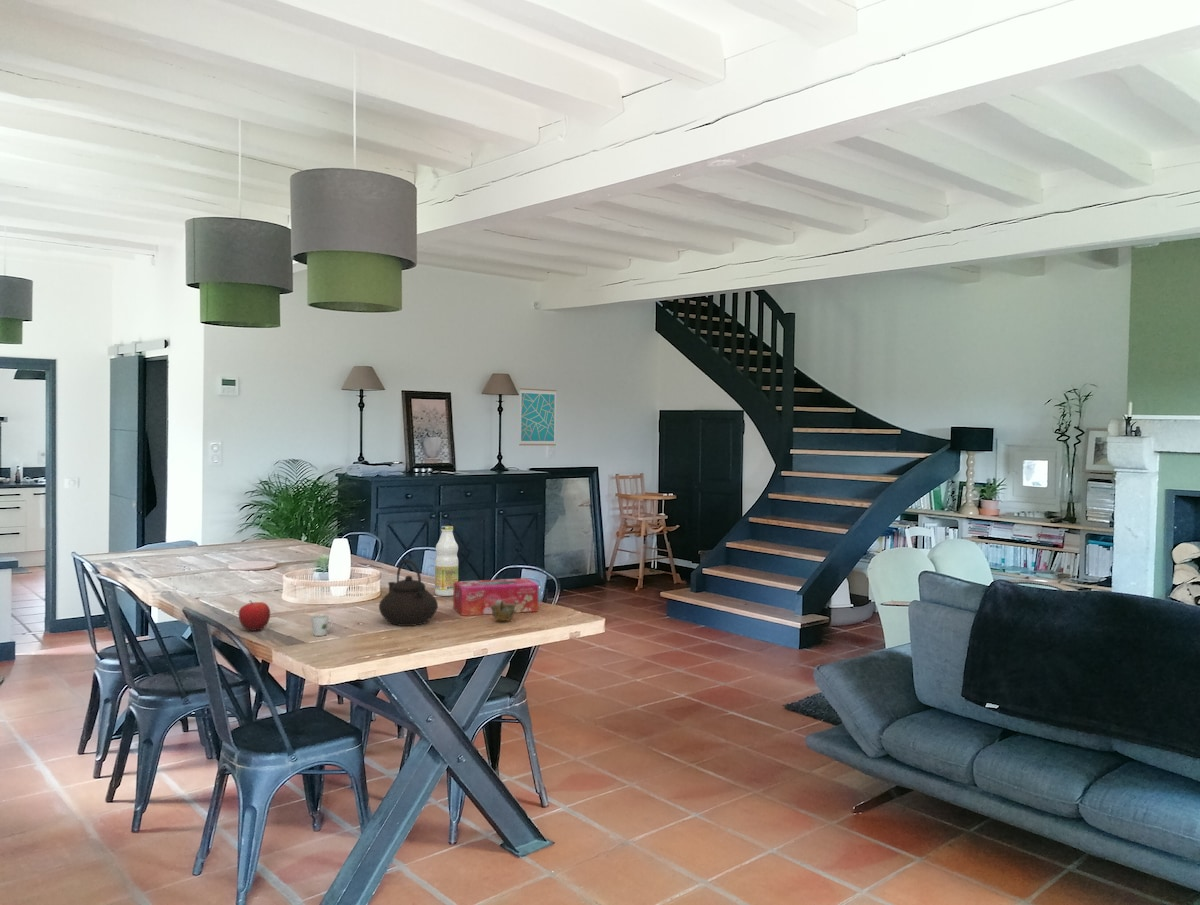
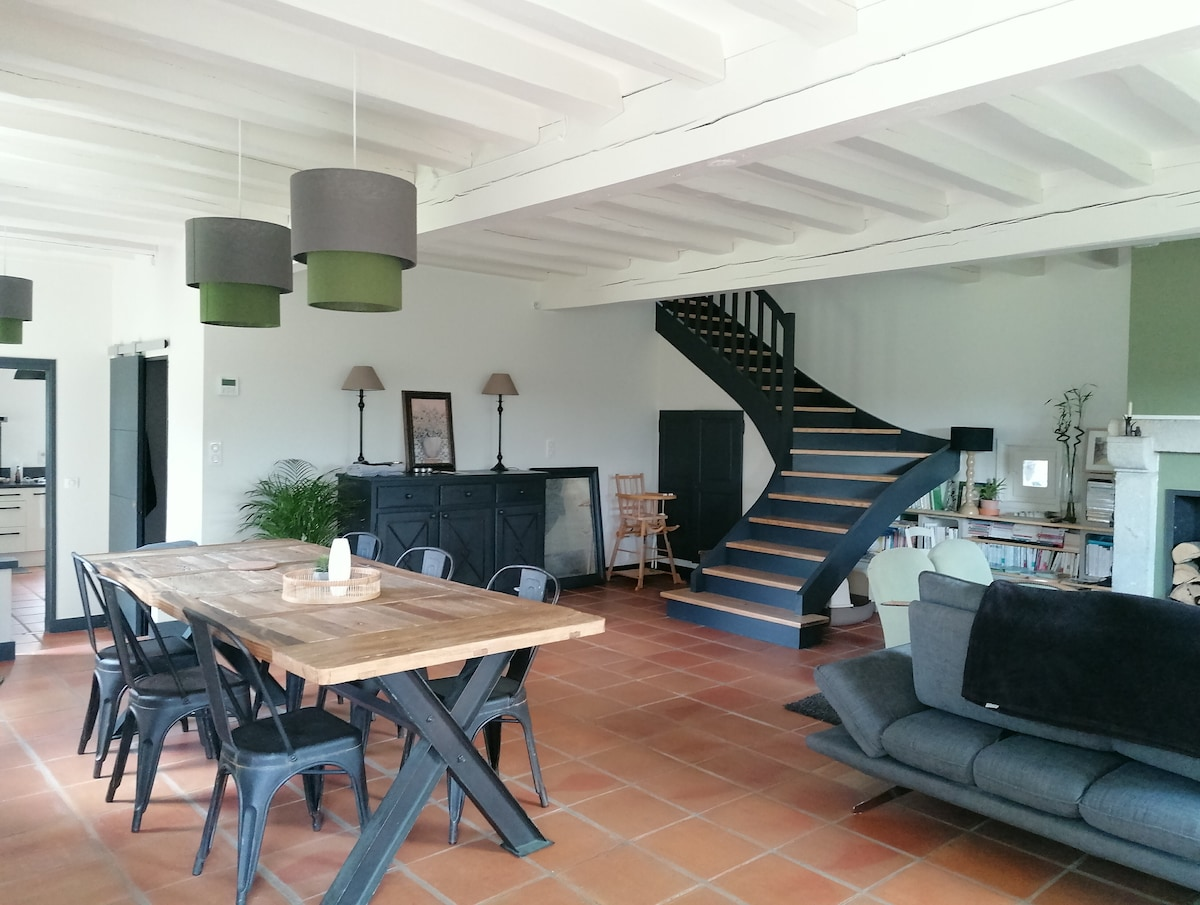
- wall art [518,387,557,446]
- cup [491,600,515,622]
- teapot [378,558,439,627]
- cup [311,613,334,637]
- tissue box [452,577,540,617]
- bottle [434,525,459,597]
- fruit [238,599,271,632]
